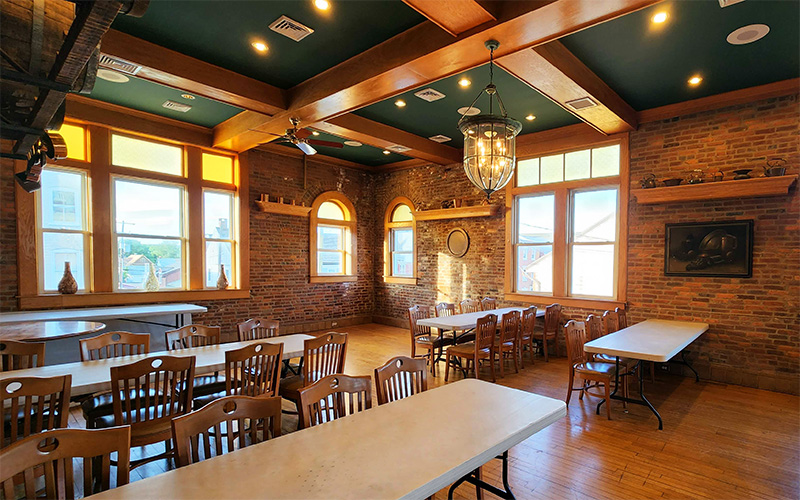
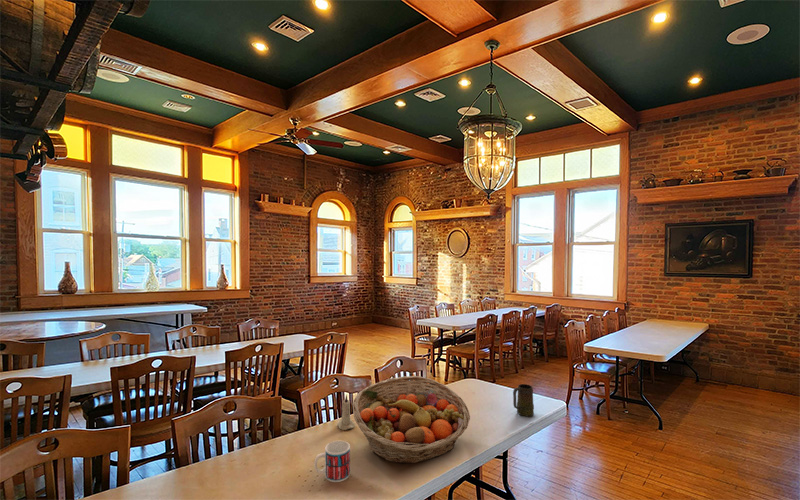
+ mug [512,383,535,417]
+ fruit basket [352,375,471,464]
+ mug [313,440,351,483]
+ candle [336,394,356,431]
